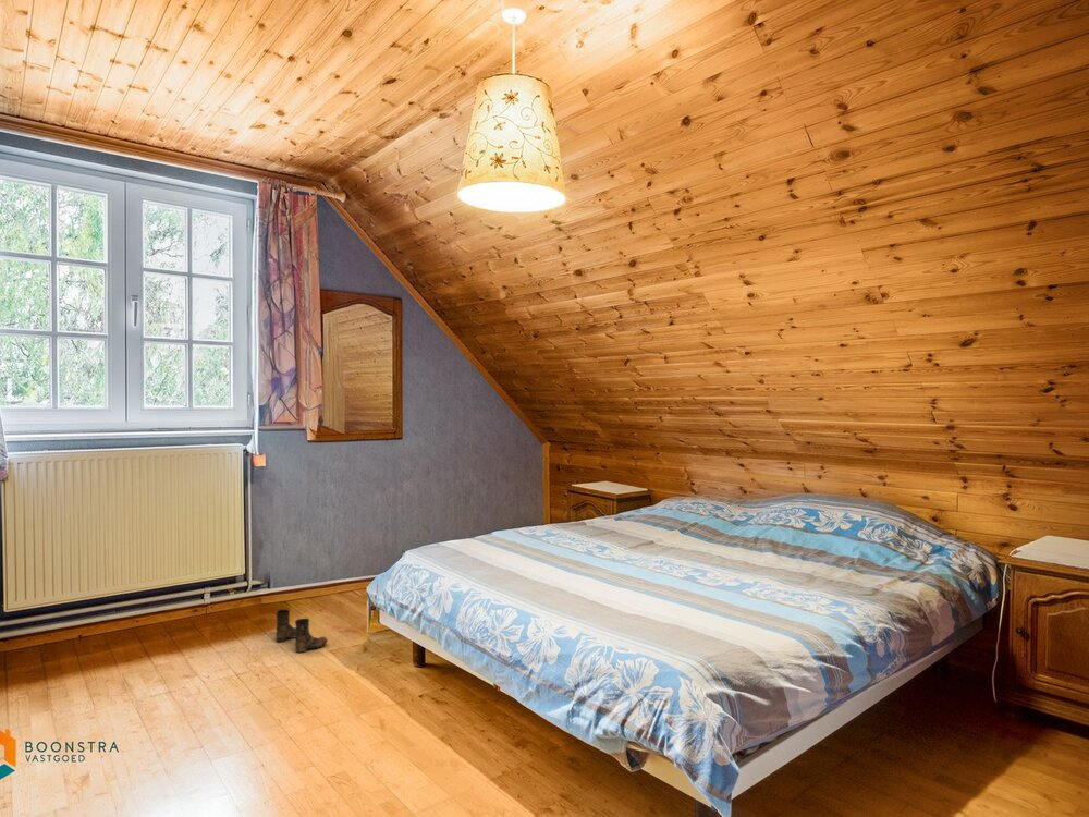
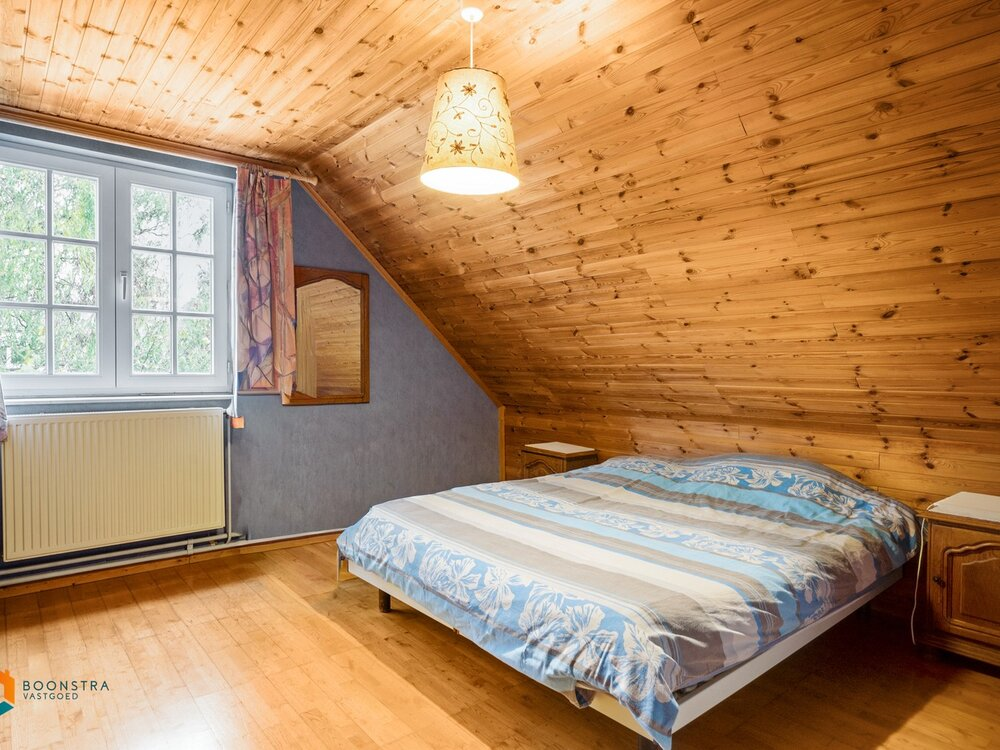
- boots [274,608,329,654]
